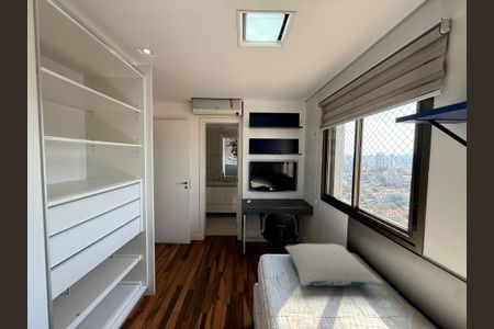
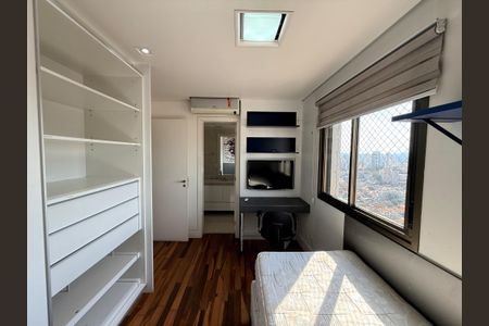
- pillow [284,242,384,287]
